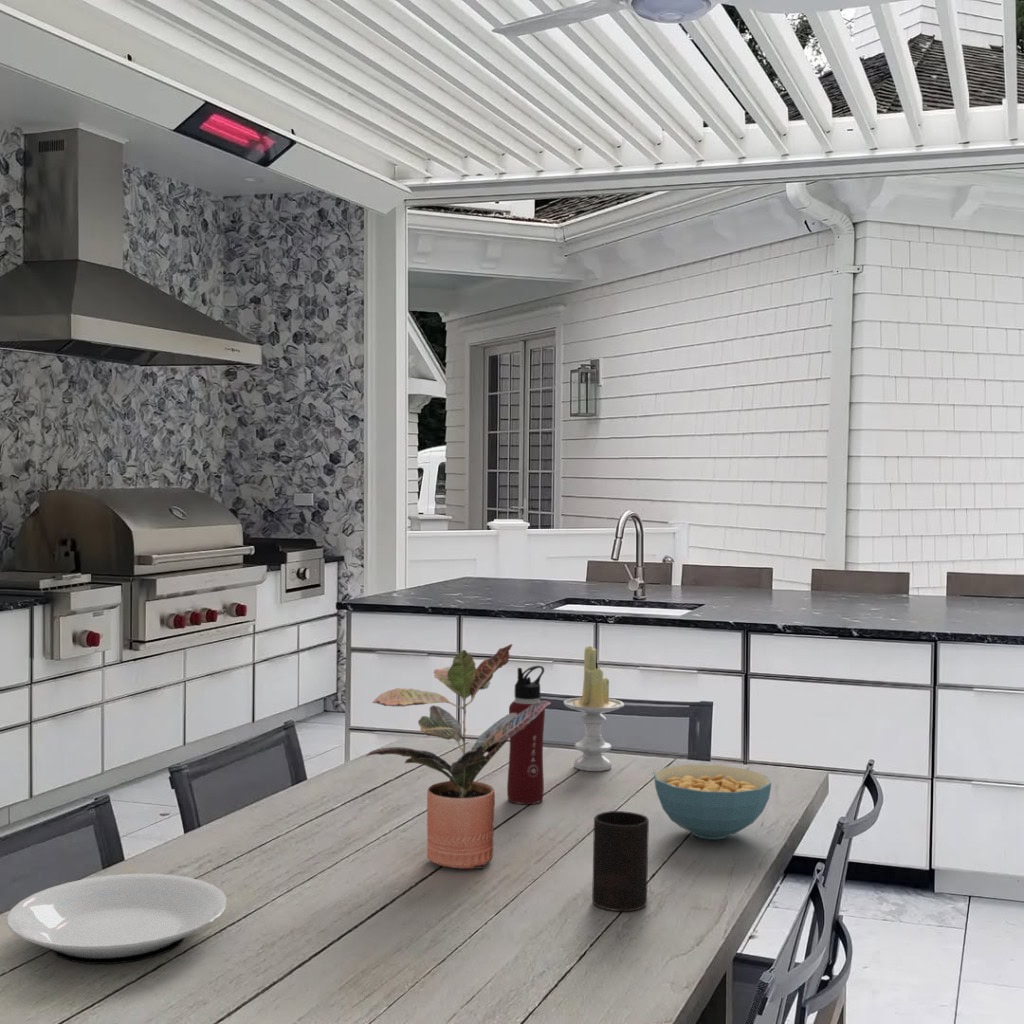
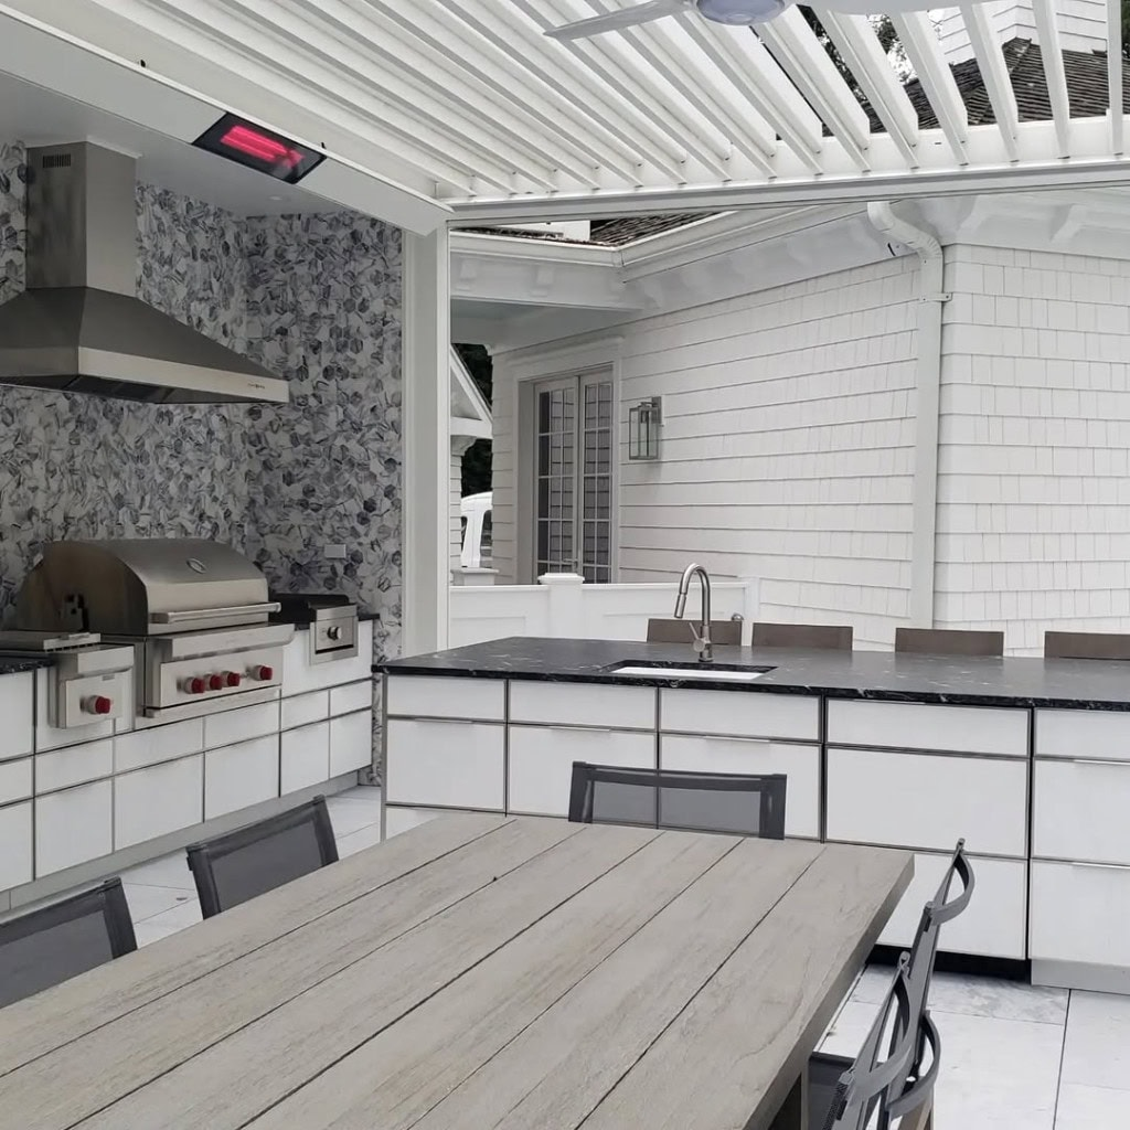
- candle [563,645,625,772]
- potted plant [364,643,552,870]
- cereal bowl [653,763,773,840]
- plate [7,873,227,965]
- water bottle [506,665,546,805]
- cup [591,810,650,912]
